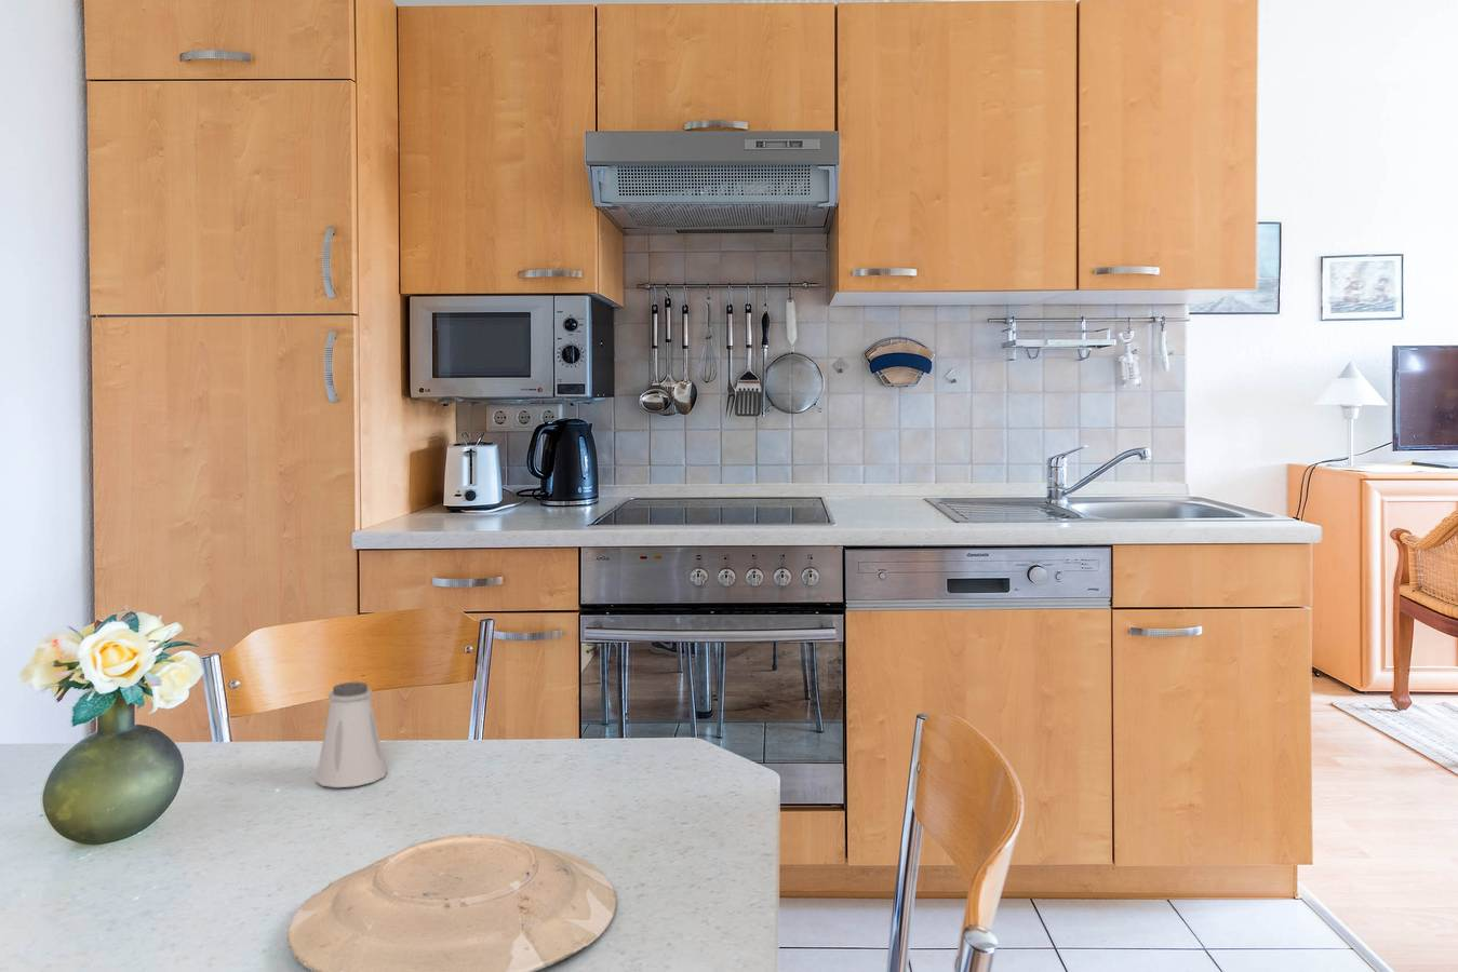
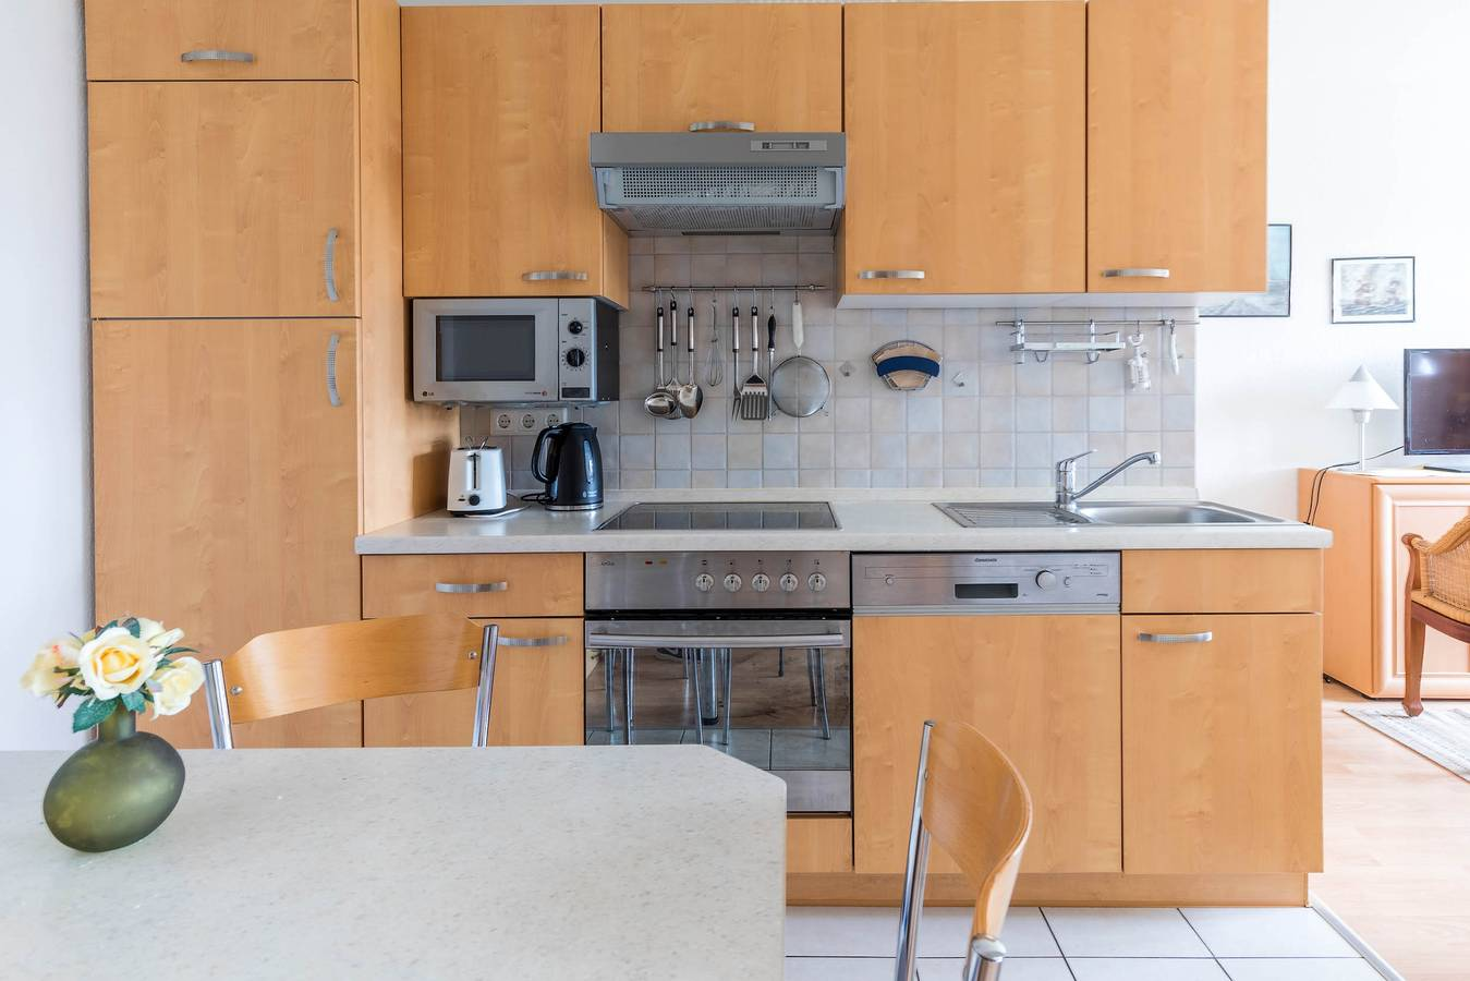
- saltshaker [315,681,388,789]
- plate [287,833,617,972]
